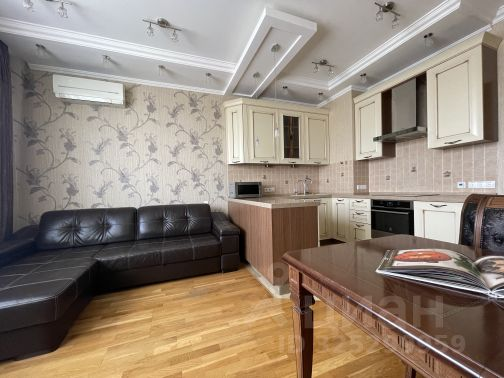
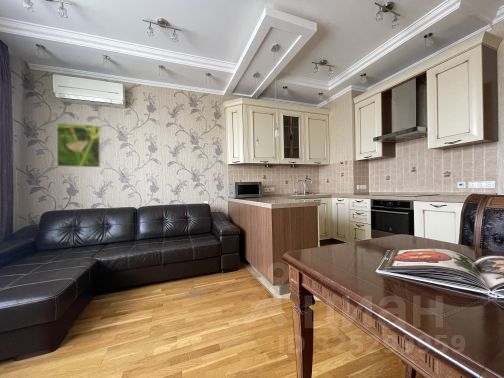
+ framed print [56,122,101,168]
